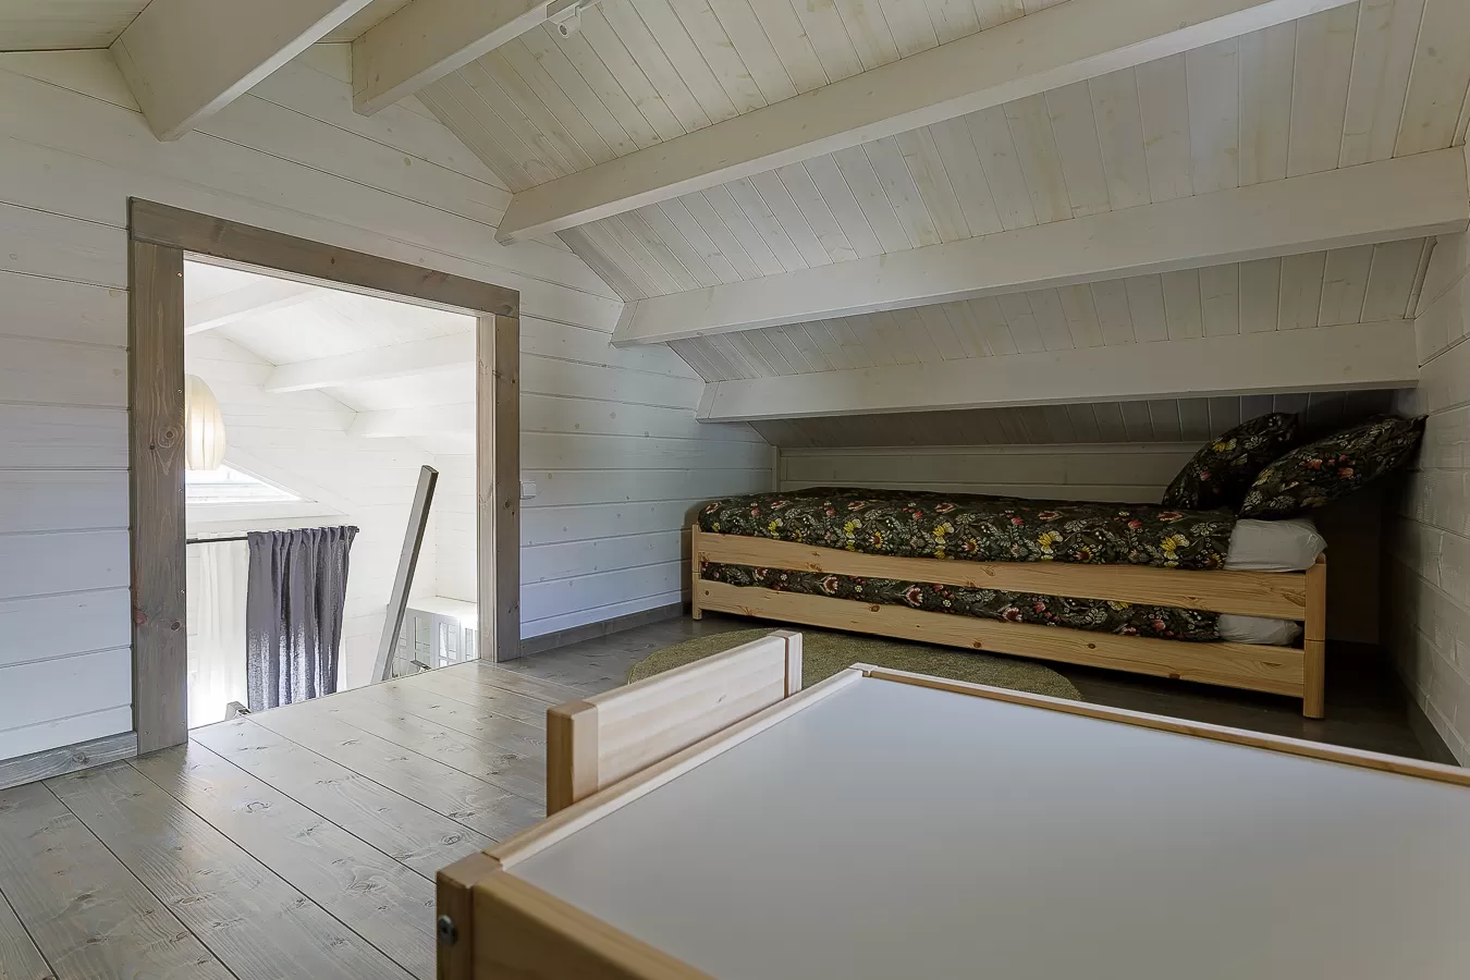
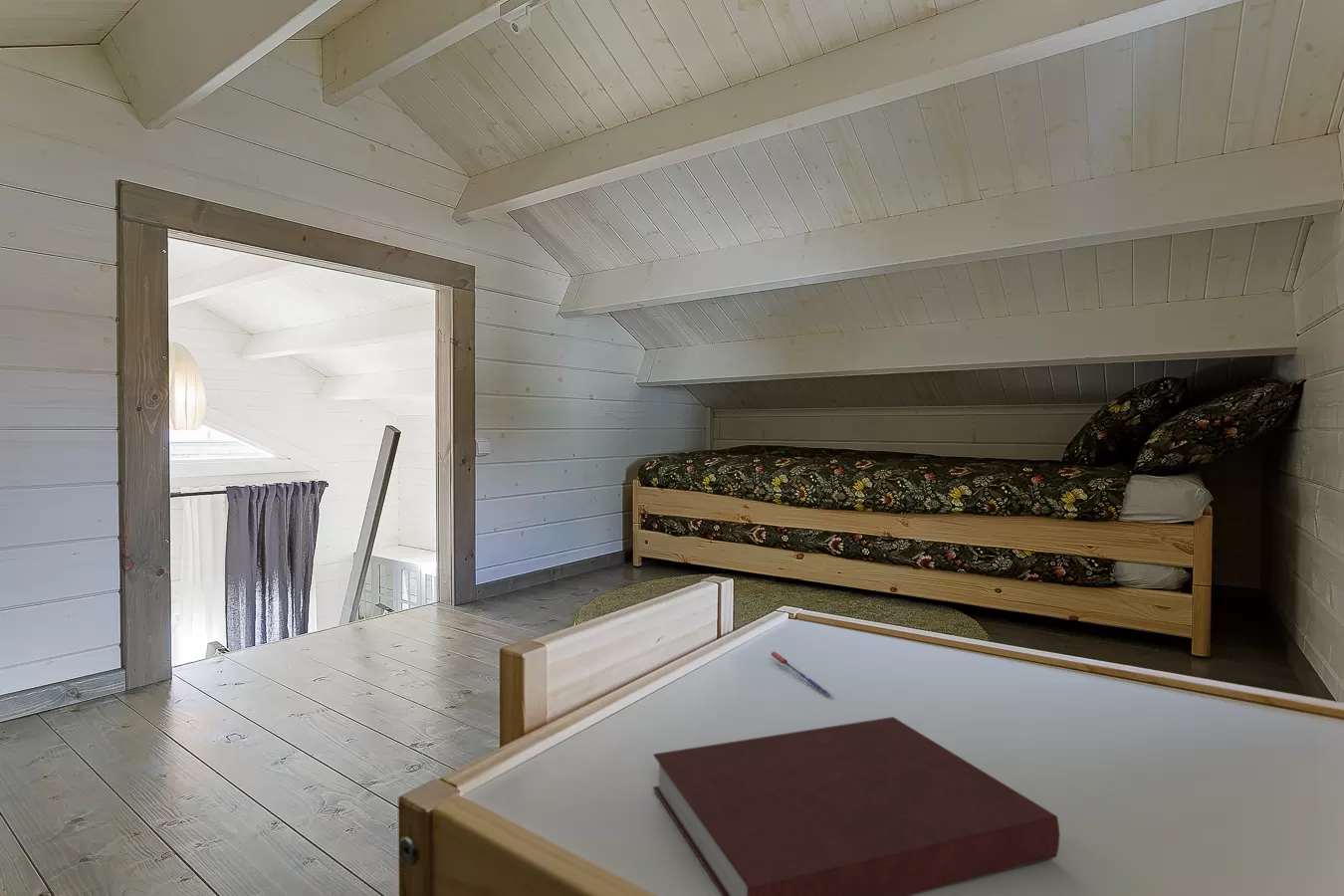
+ pen [771,650,834,697]
+ notebook [652,716,1060,896]
